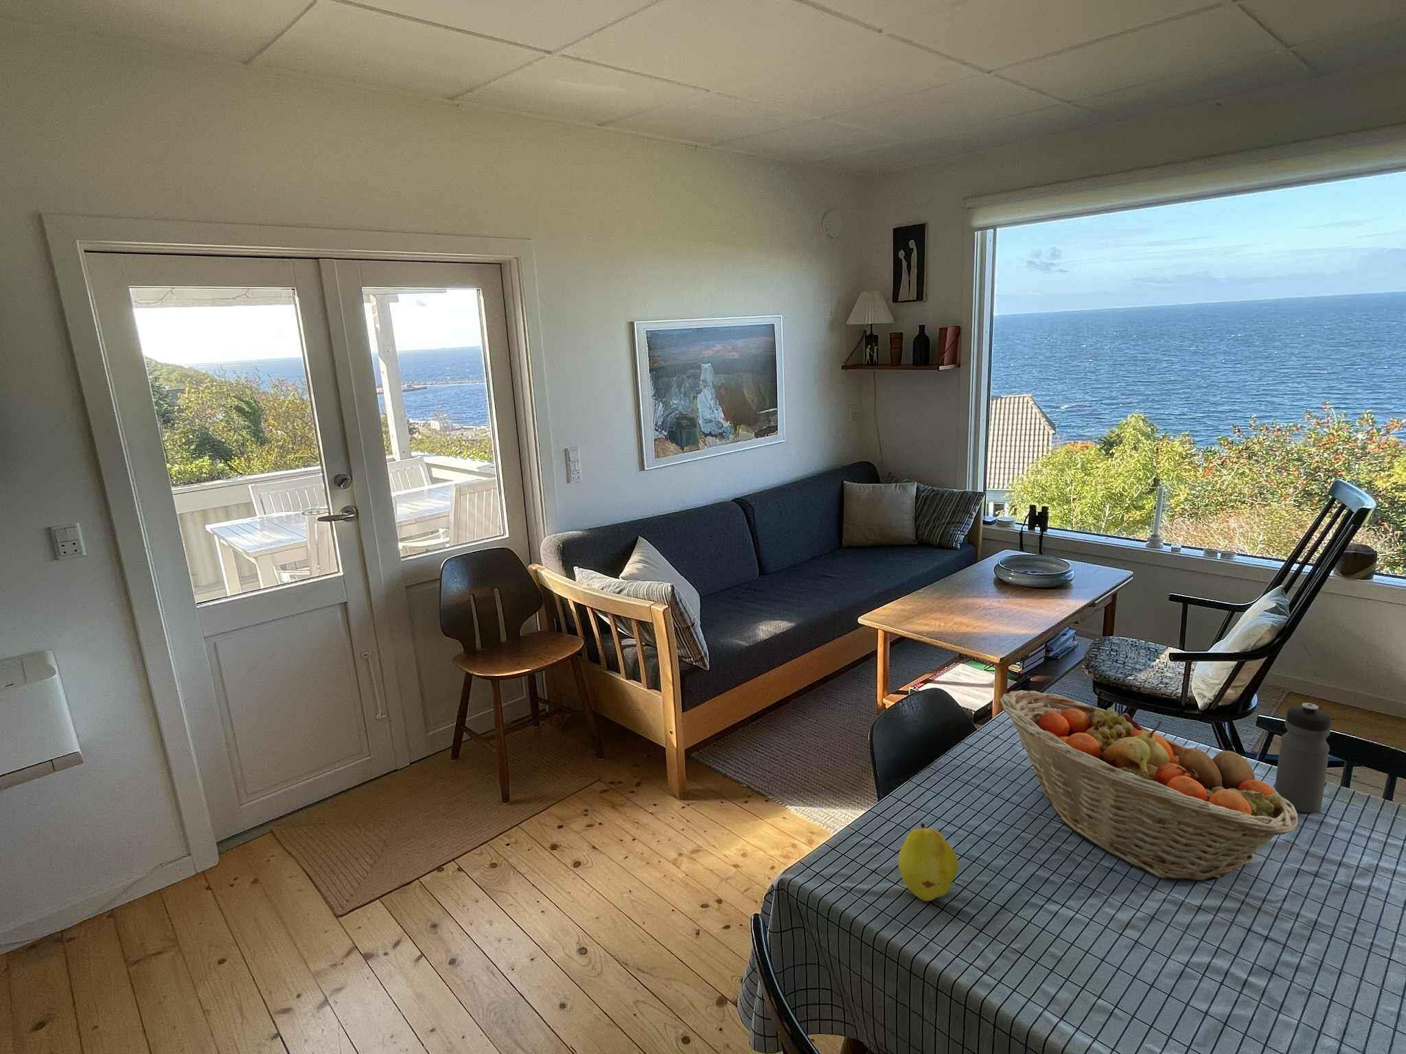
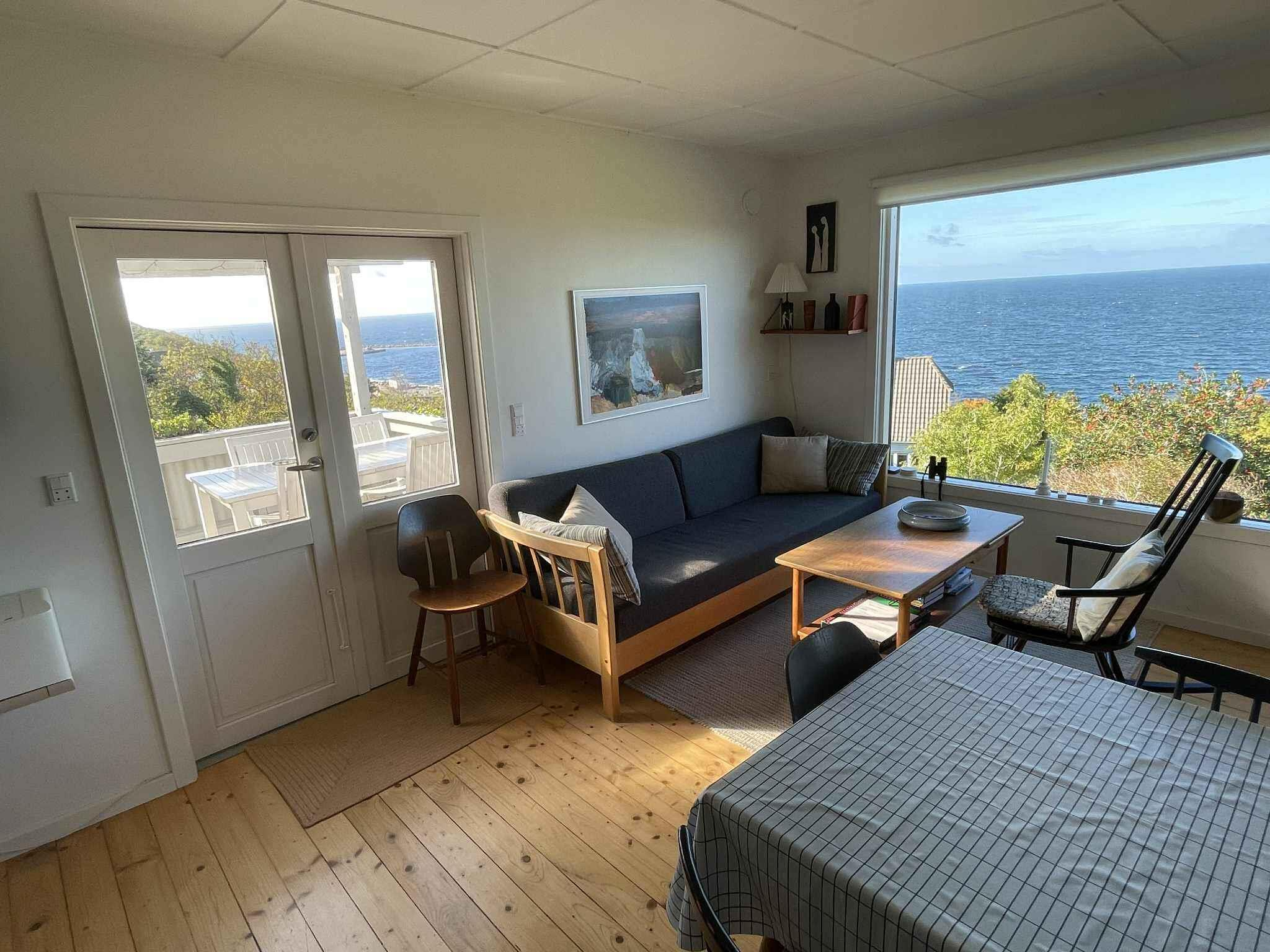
- fruit basket [1000,690,1300,881]
- fruit [897,823,959,901]
- water bottle [1274,702,1332,813]
